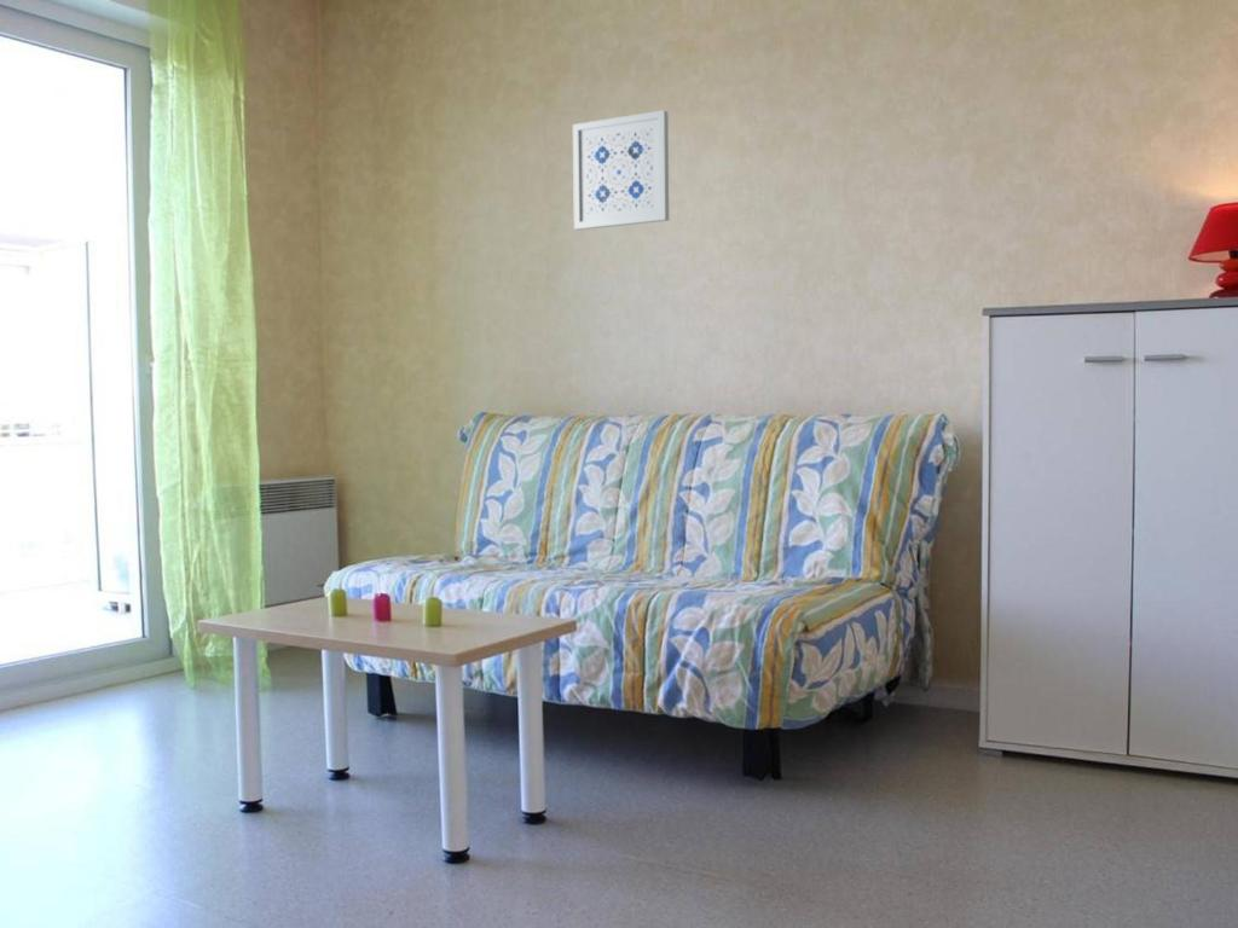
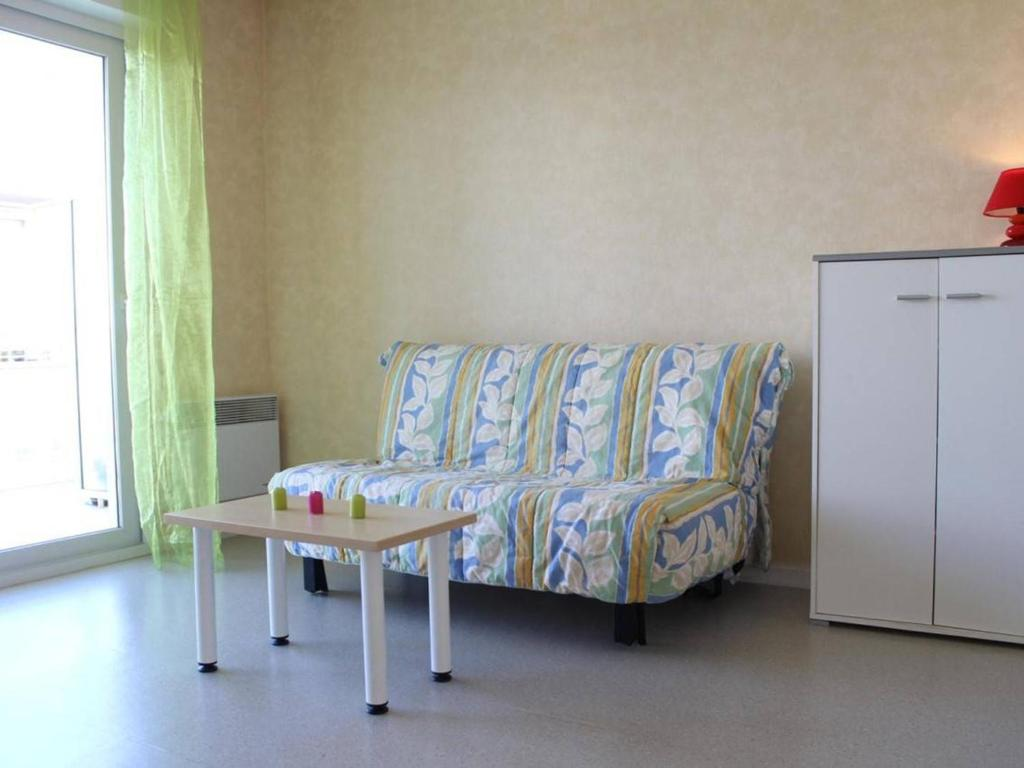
- wall art [572,109,670,231]
